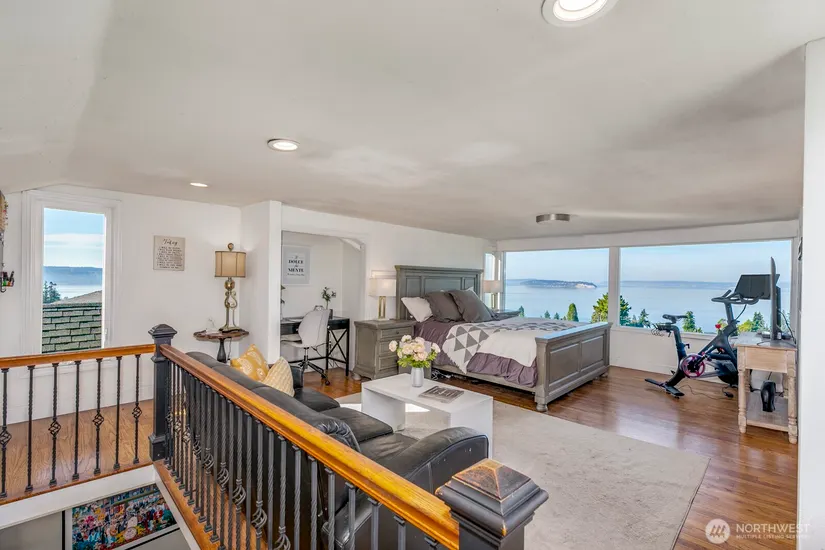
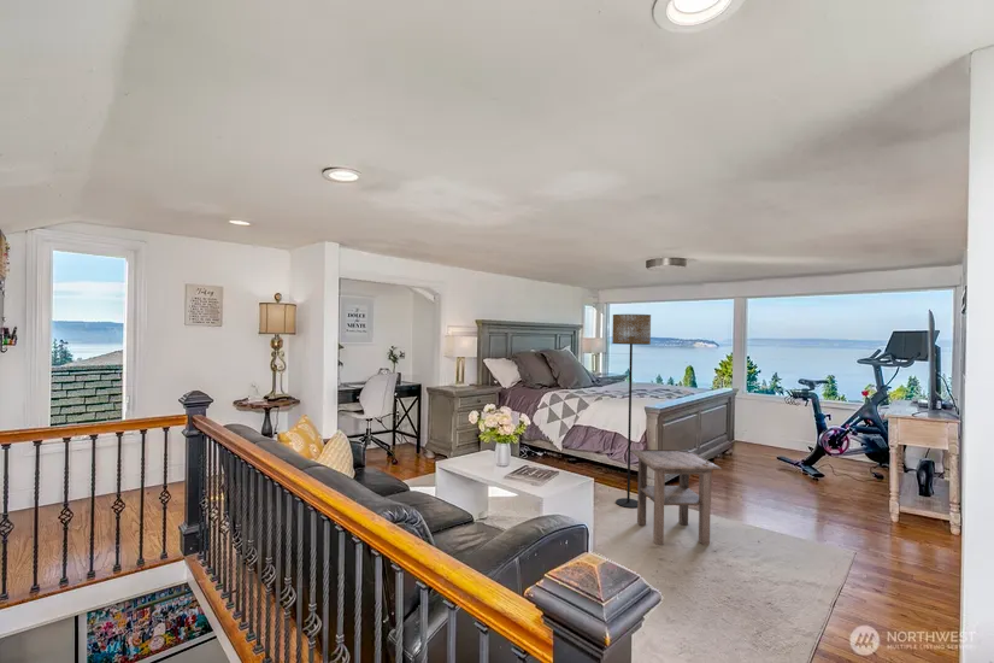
+ side table [630,448,723,546]
+ floor lamp [611,313,652,509]
